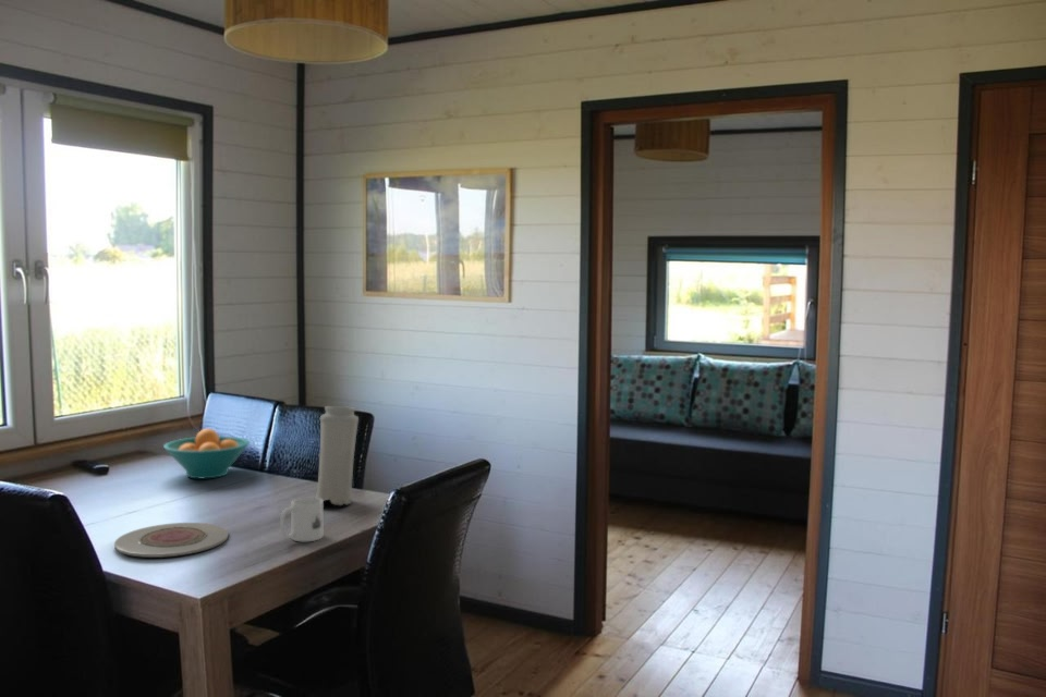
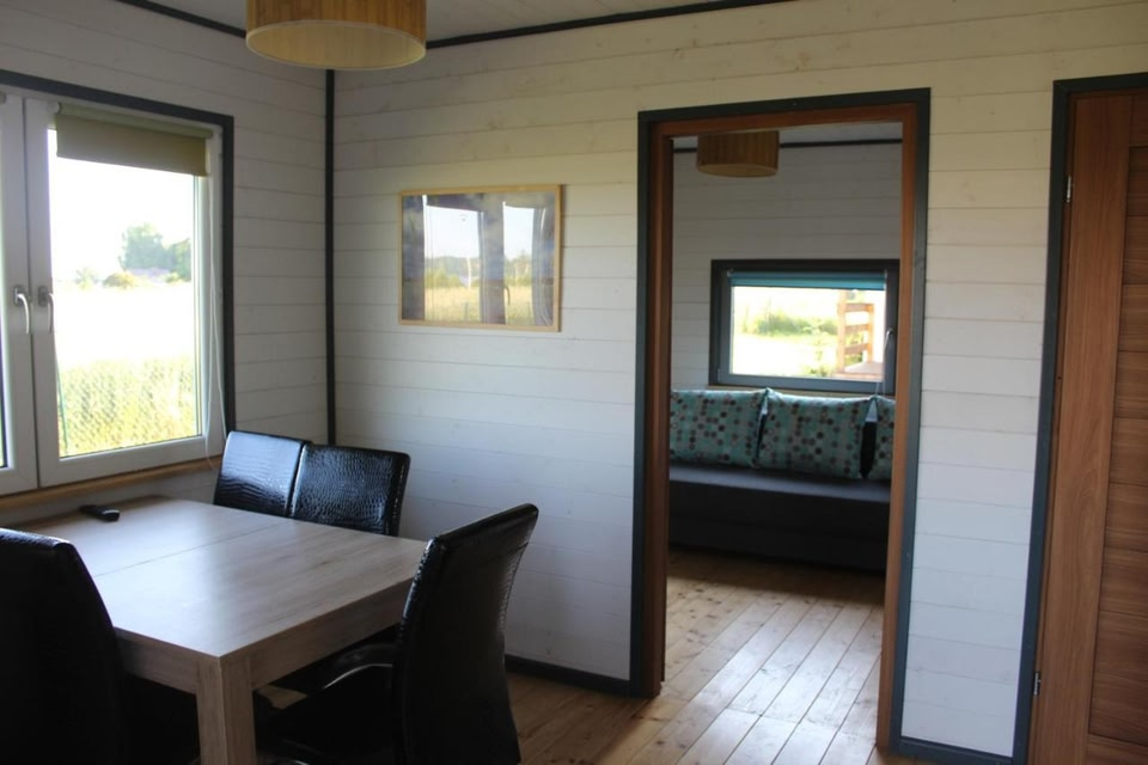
- mug [279,497,324,542]
- fruit bowl [162,428,251,479]
- vase [315,405,360,506]
- plate [113,522,229,559]
